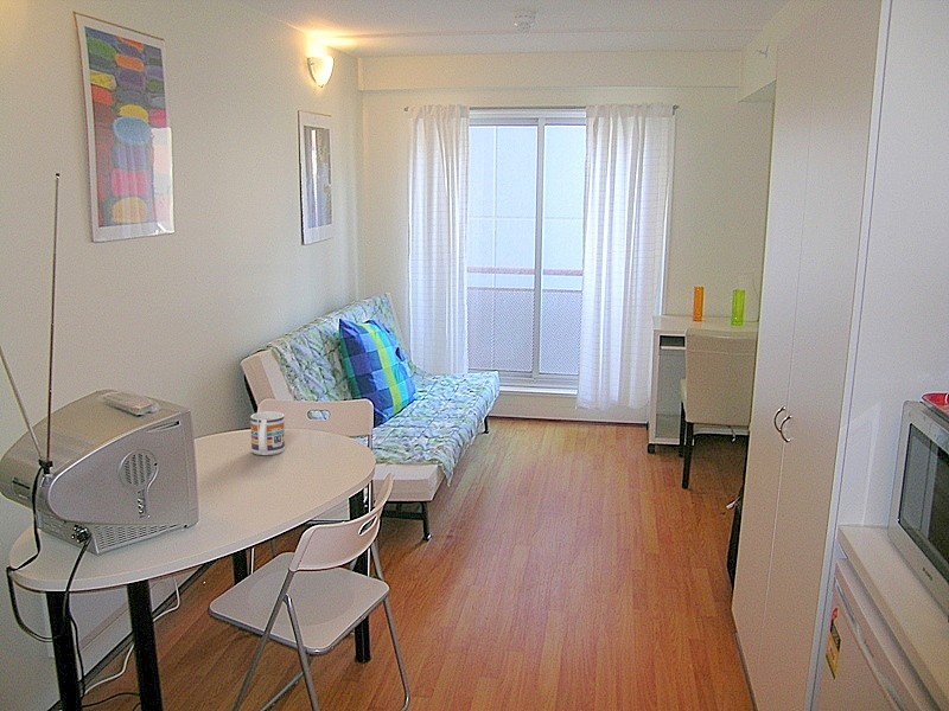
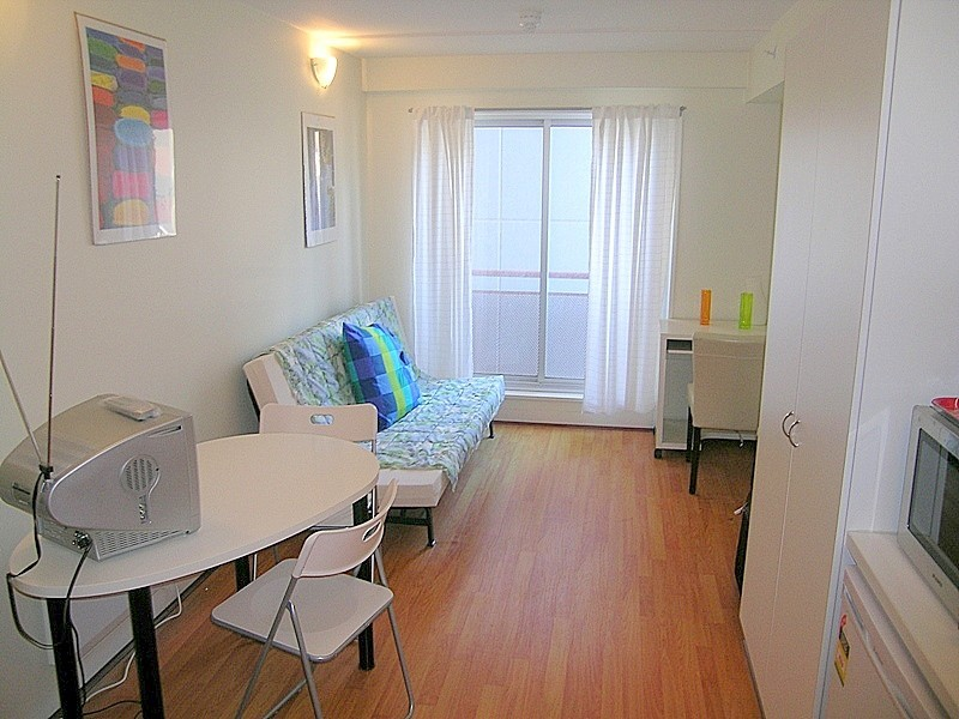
- mug [249,410,286,456]
